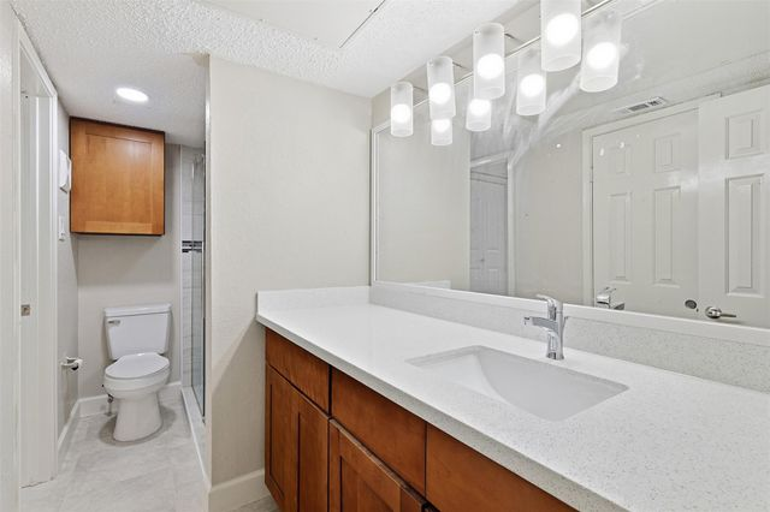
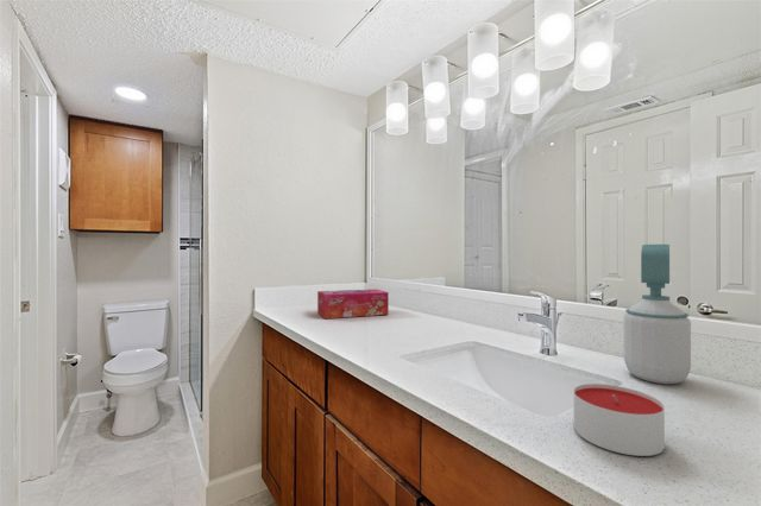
+ tissue box [316,287,390,320]
+ candle [573,382,666,457]
+ soap bottle [623,243,692,385]
